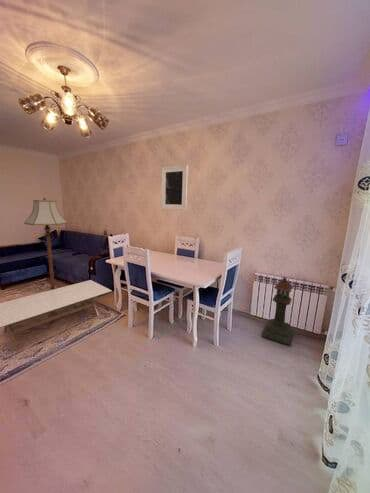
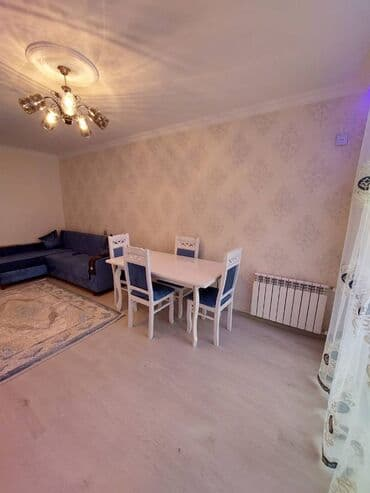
- lantern [260,276,295,346]
- coffee table [0,279,113,351]
- floor lamp [23,196,69,291]
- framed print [160,164,189,211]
